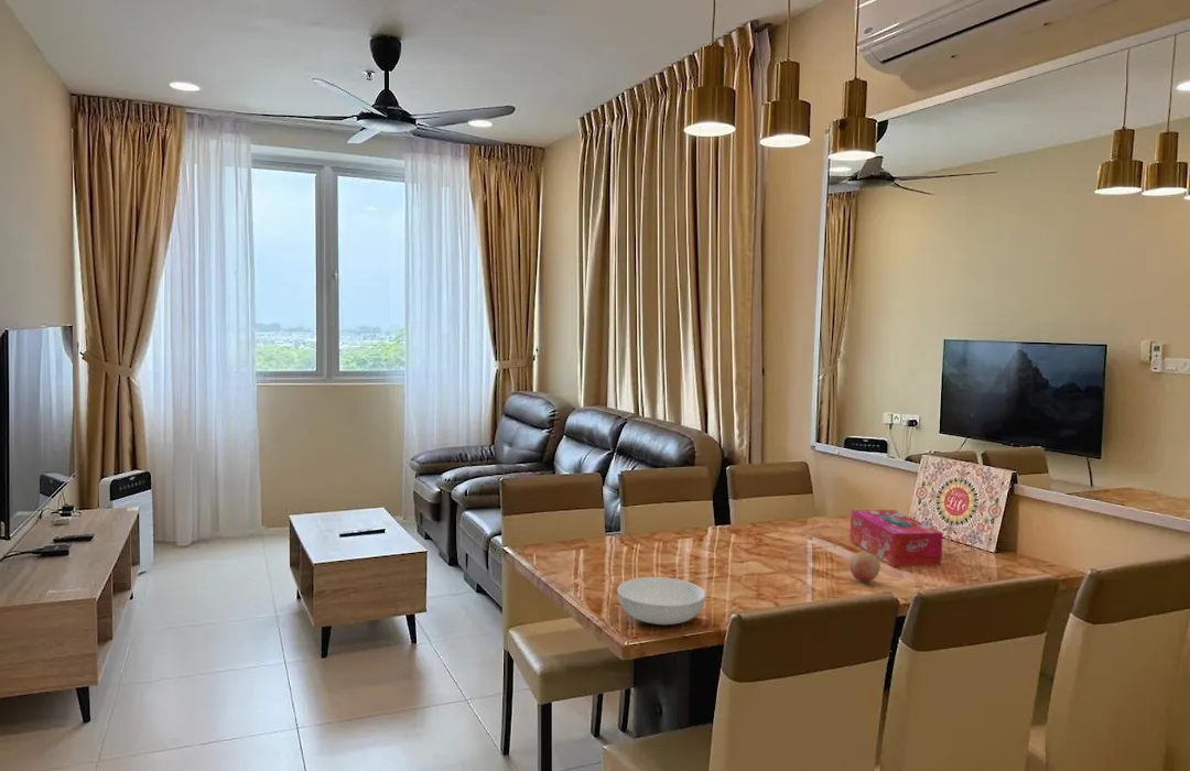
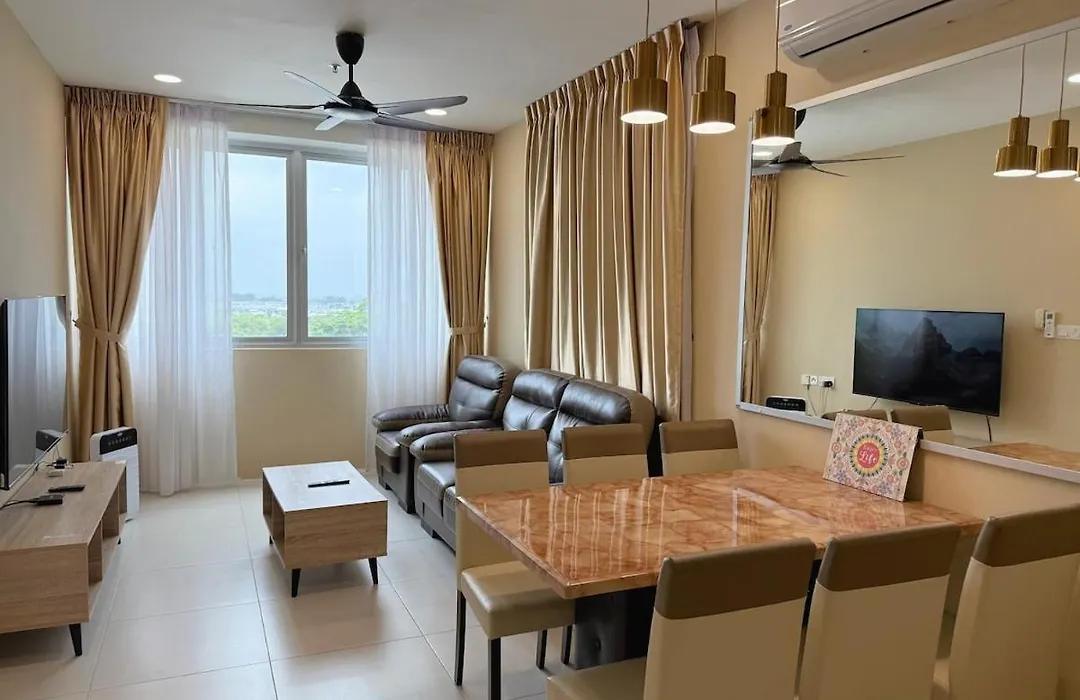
- serving bowl [616,576,706,626]
- tissue box [848,509,944,568]
- fruit [848,551,881,583]
